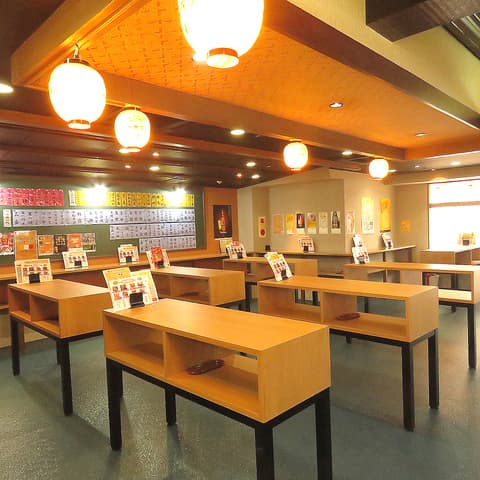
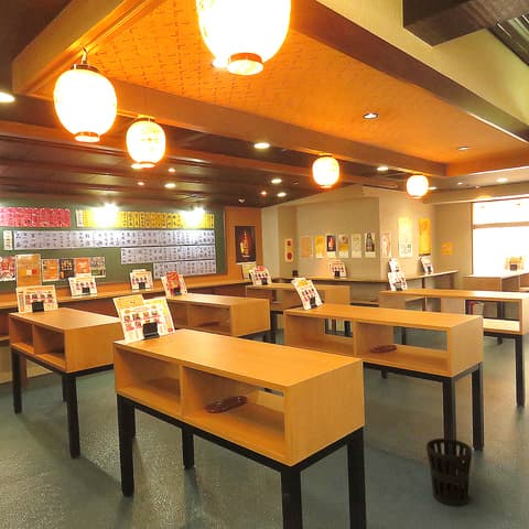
+ wastebasket [425,438,473,507]
